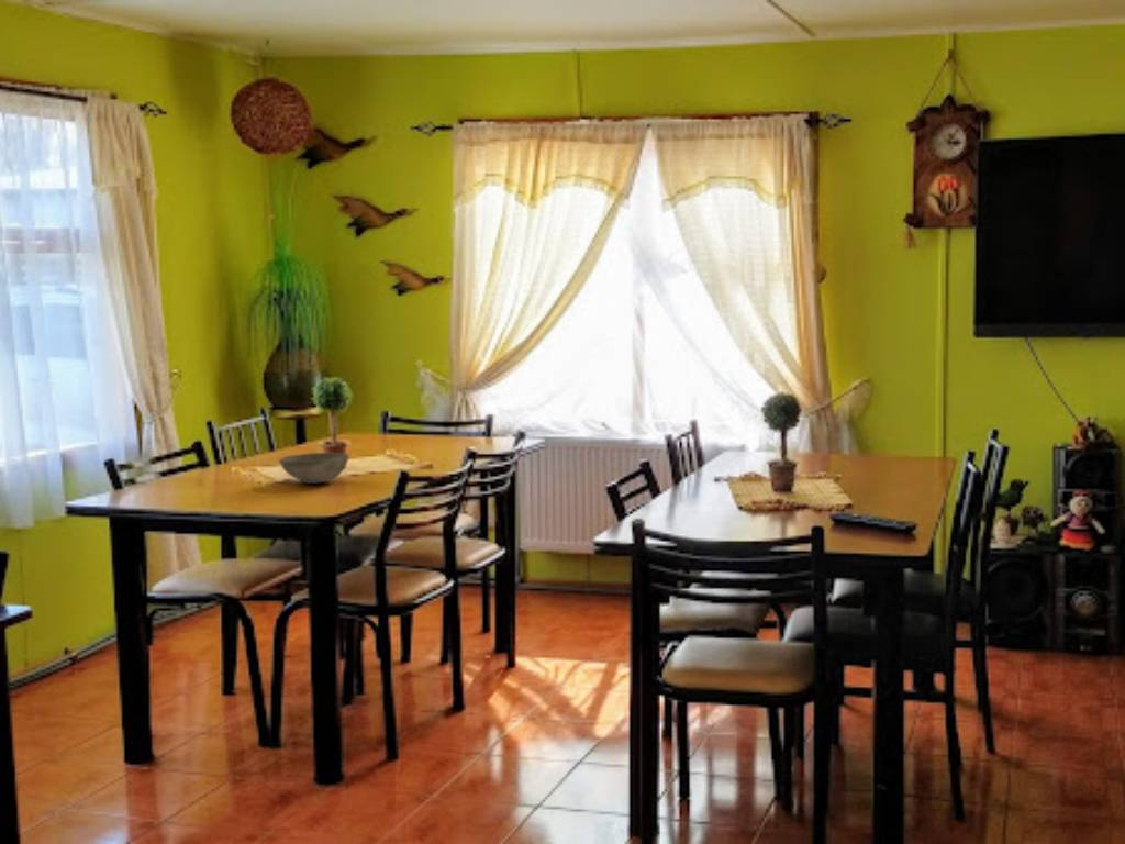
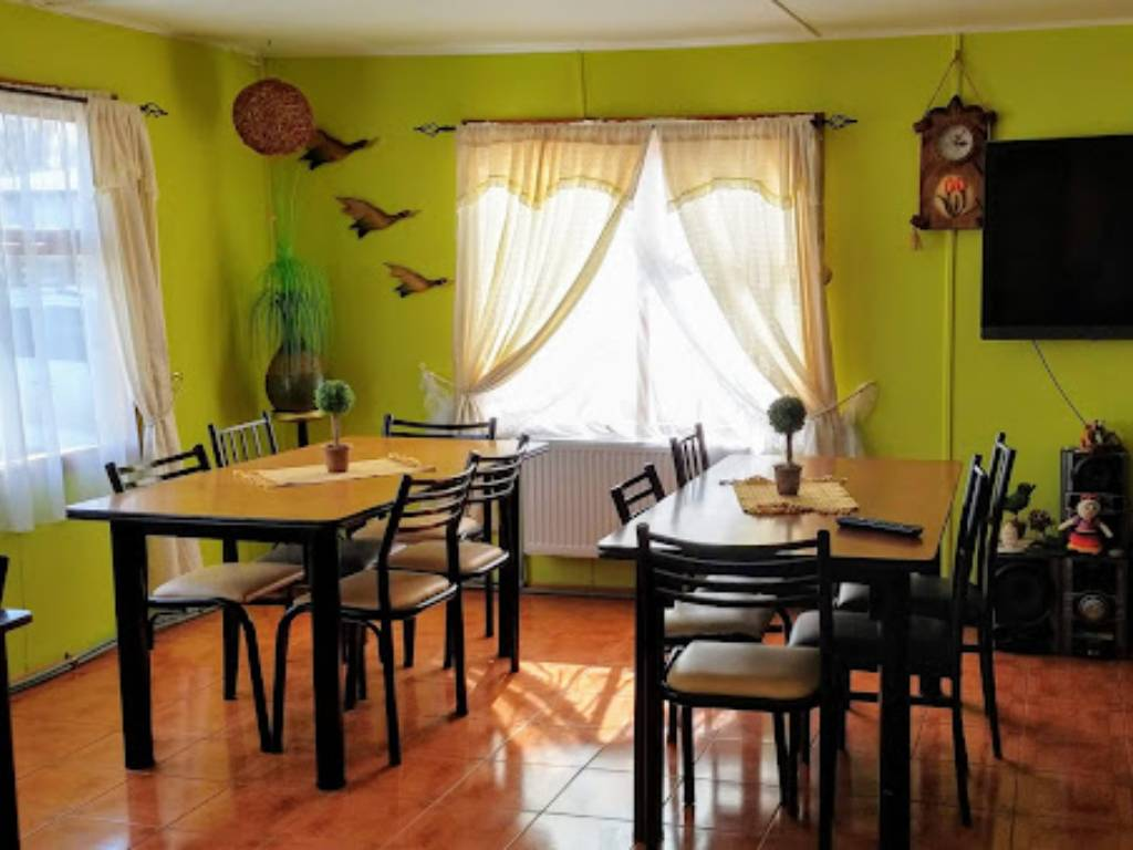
- bowl [278,452,350,485]
